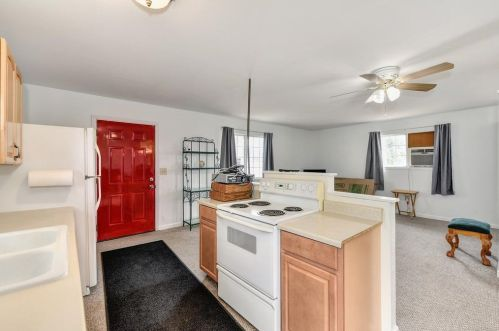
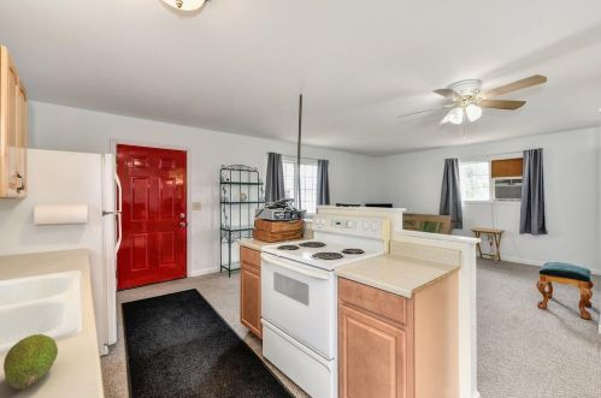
+ fruit [2,333,59,391]
